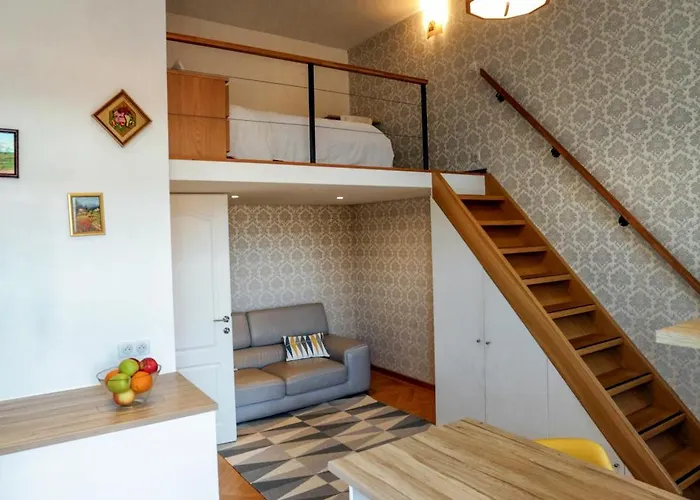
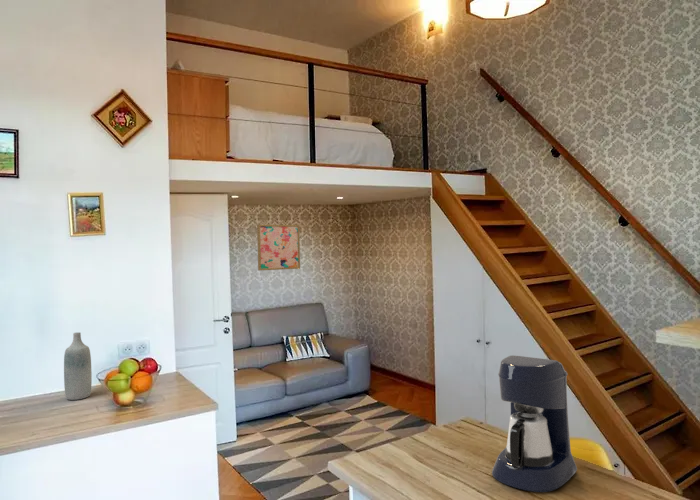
+ coffee maker [491,354,578,493]
+ bottle [63,331,93,401]
+ wall art [256,224,301,271]
